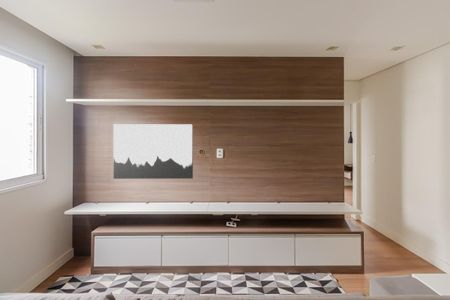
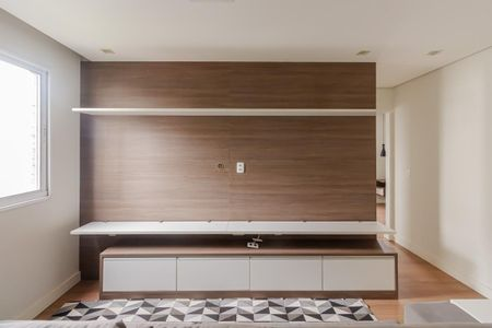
- wall art [112,123,194,180]
